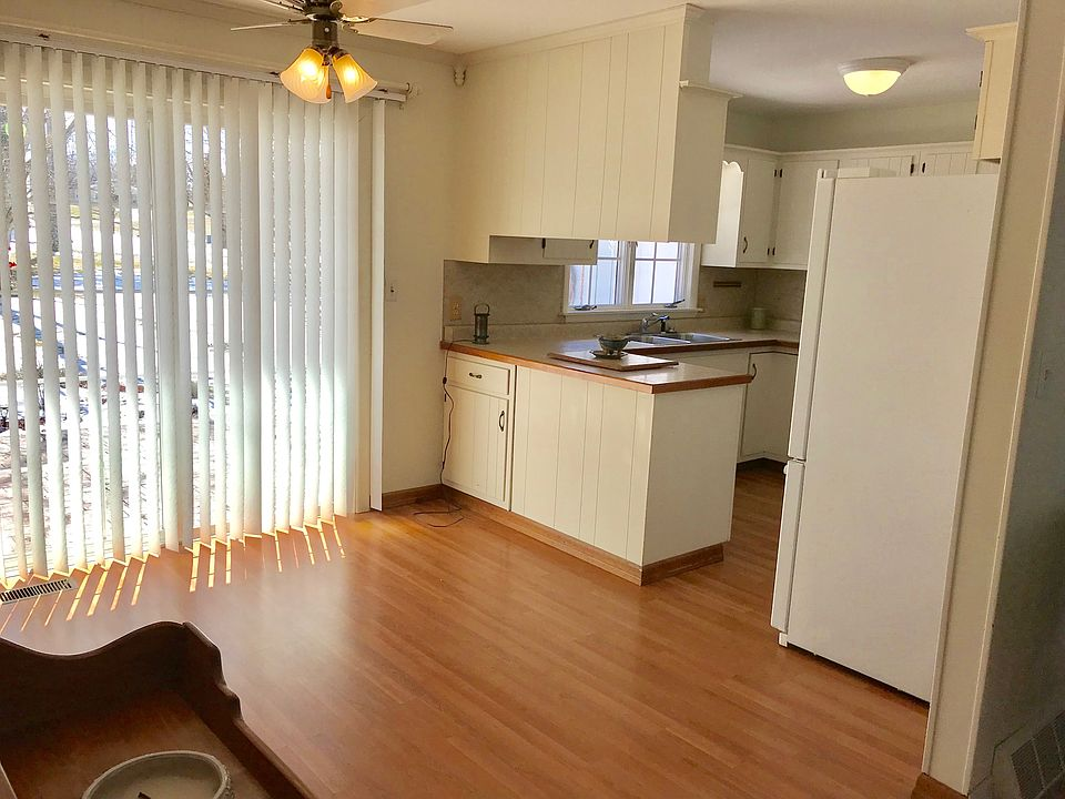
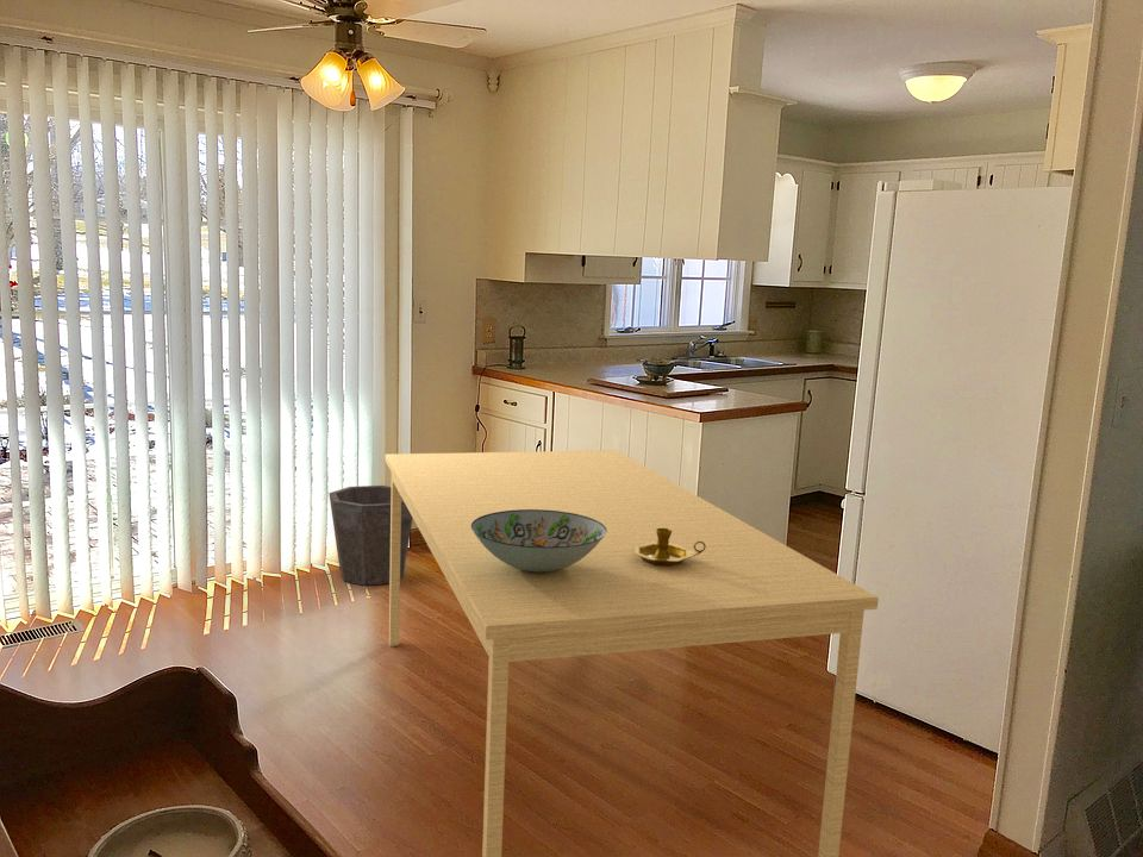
+ waste bin [327,484,413,587]
+ dining table [385,449,880,857]
+ decorative bowl [471,509,607,573]
+ candlestick [632,528,706,567]
